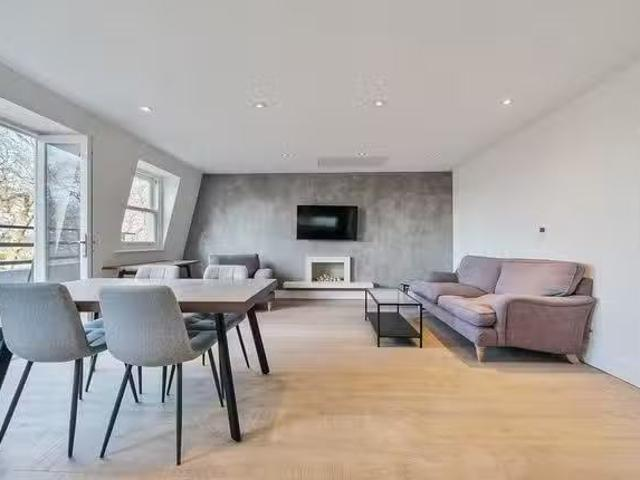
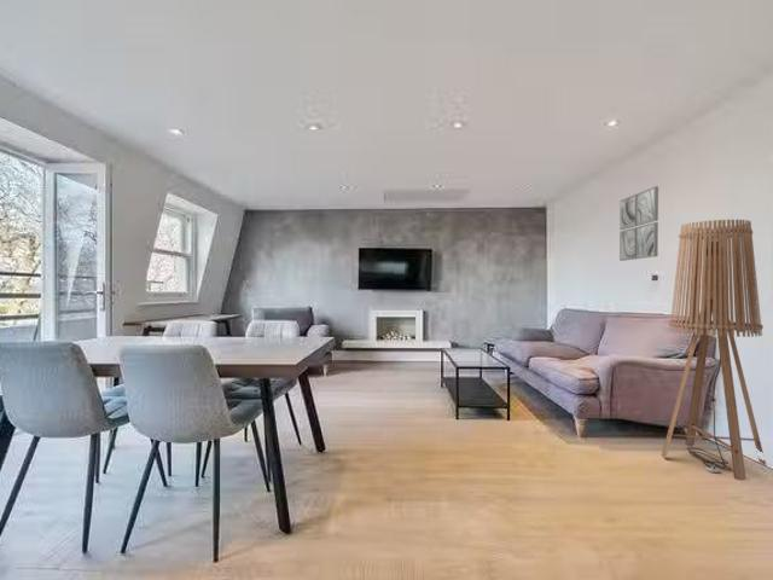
+ floor lamp [661,219,767,481]
+ wall art [618,185,659,262]
